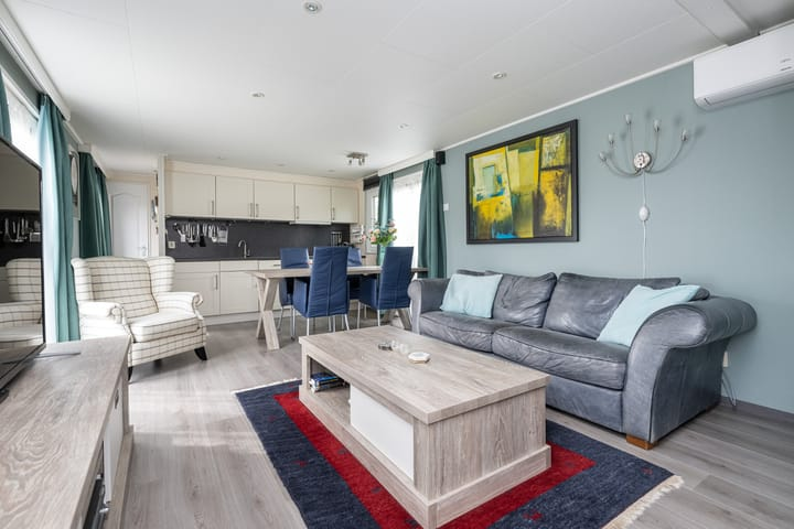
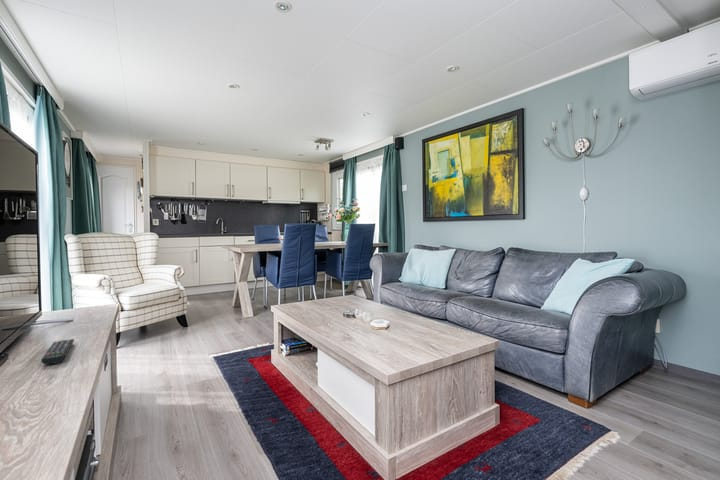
+ remote control [40,338,75,365]
